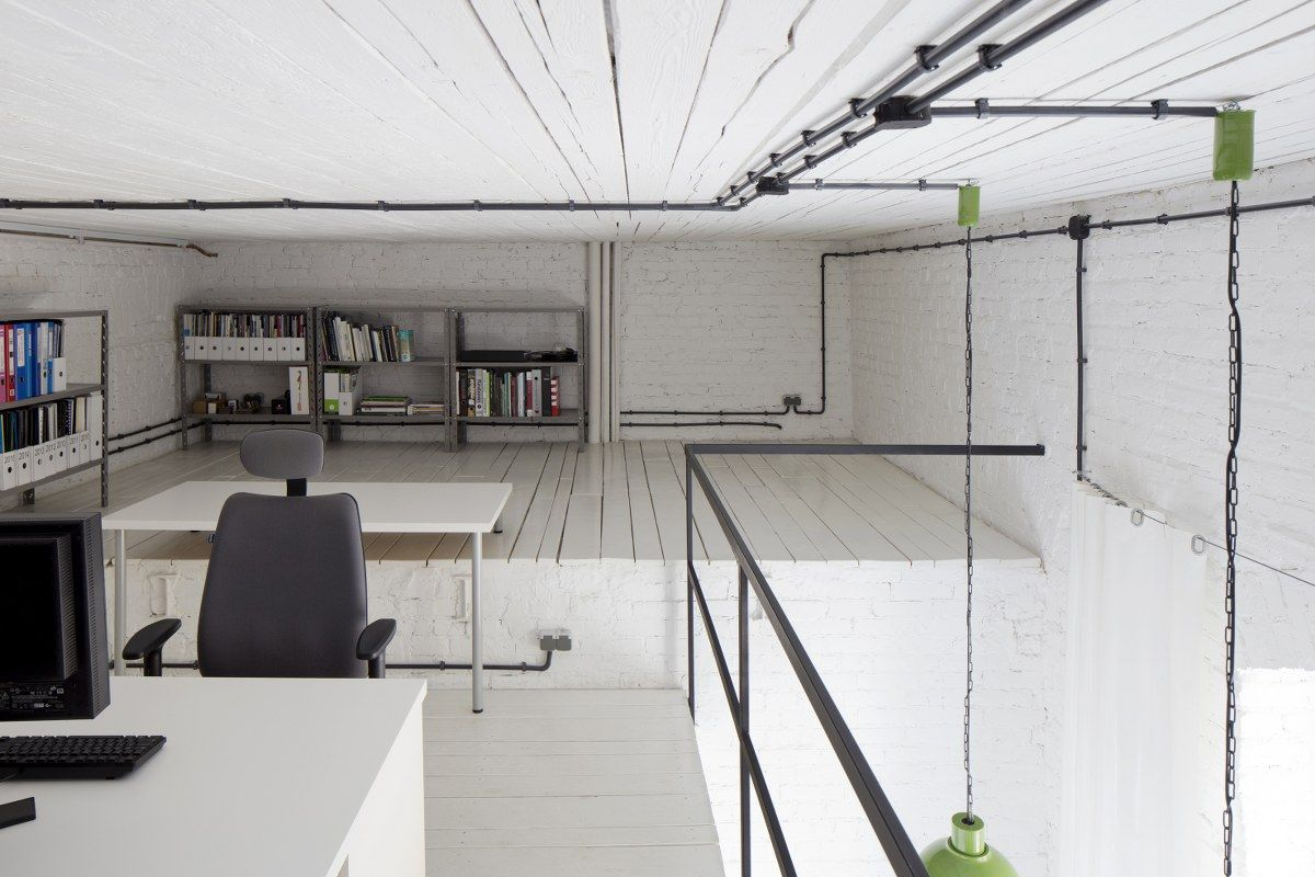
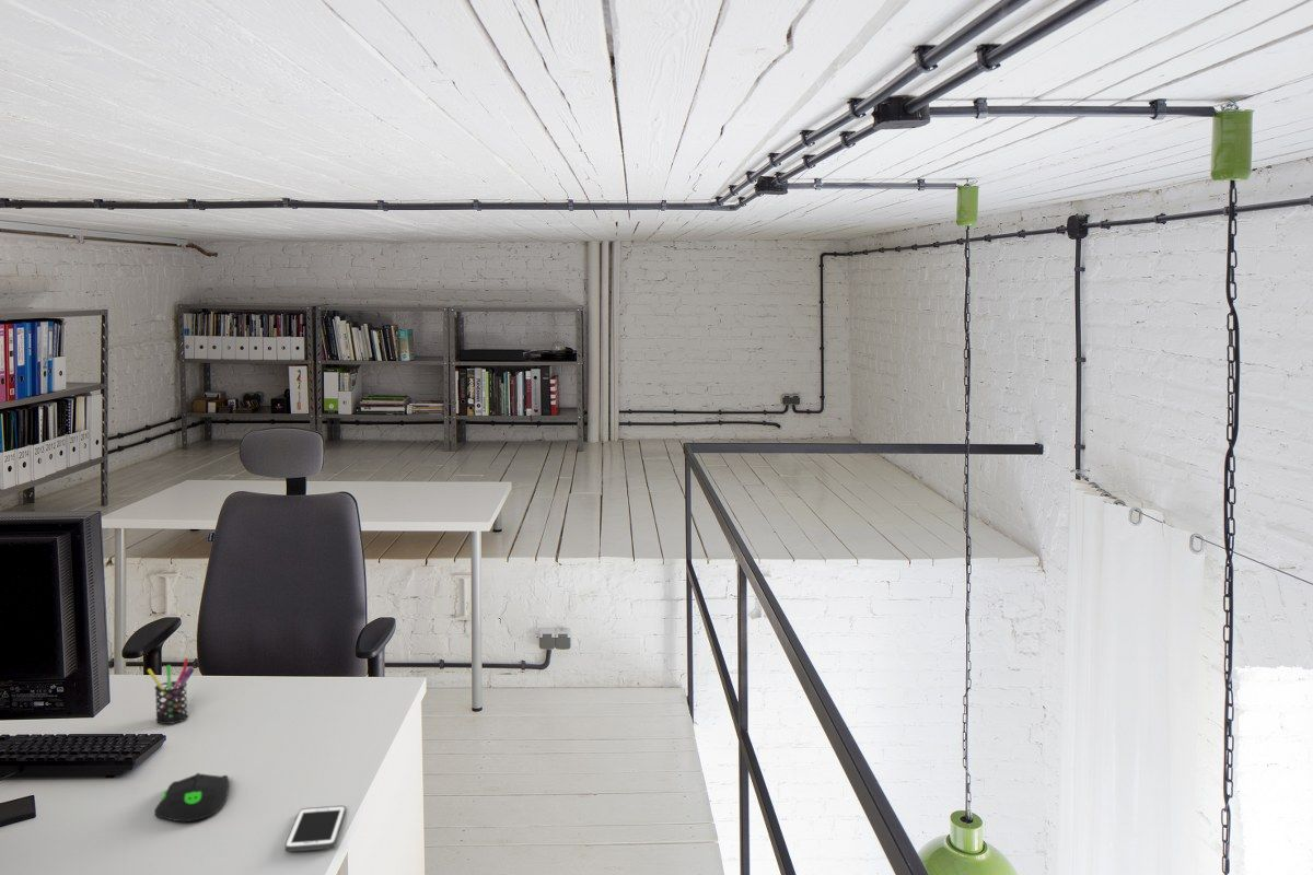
+ cell phone [284,805,347,853]
+ computer mouse [153,772,230,822]
+ pen holder [147,657,196,725]
